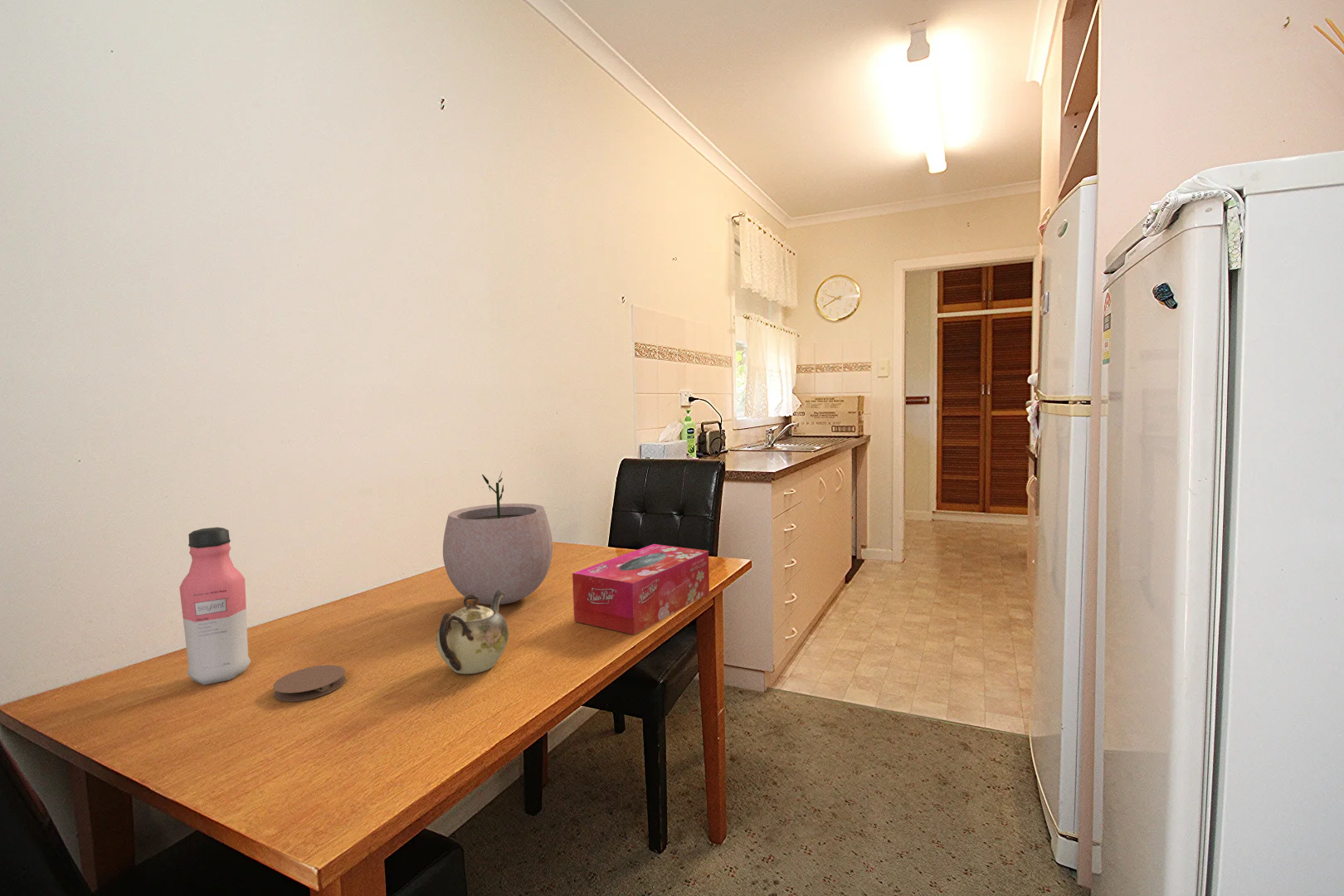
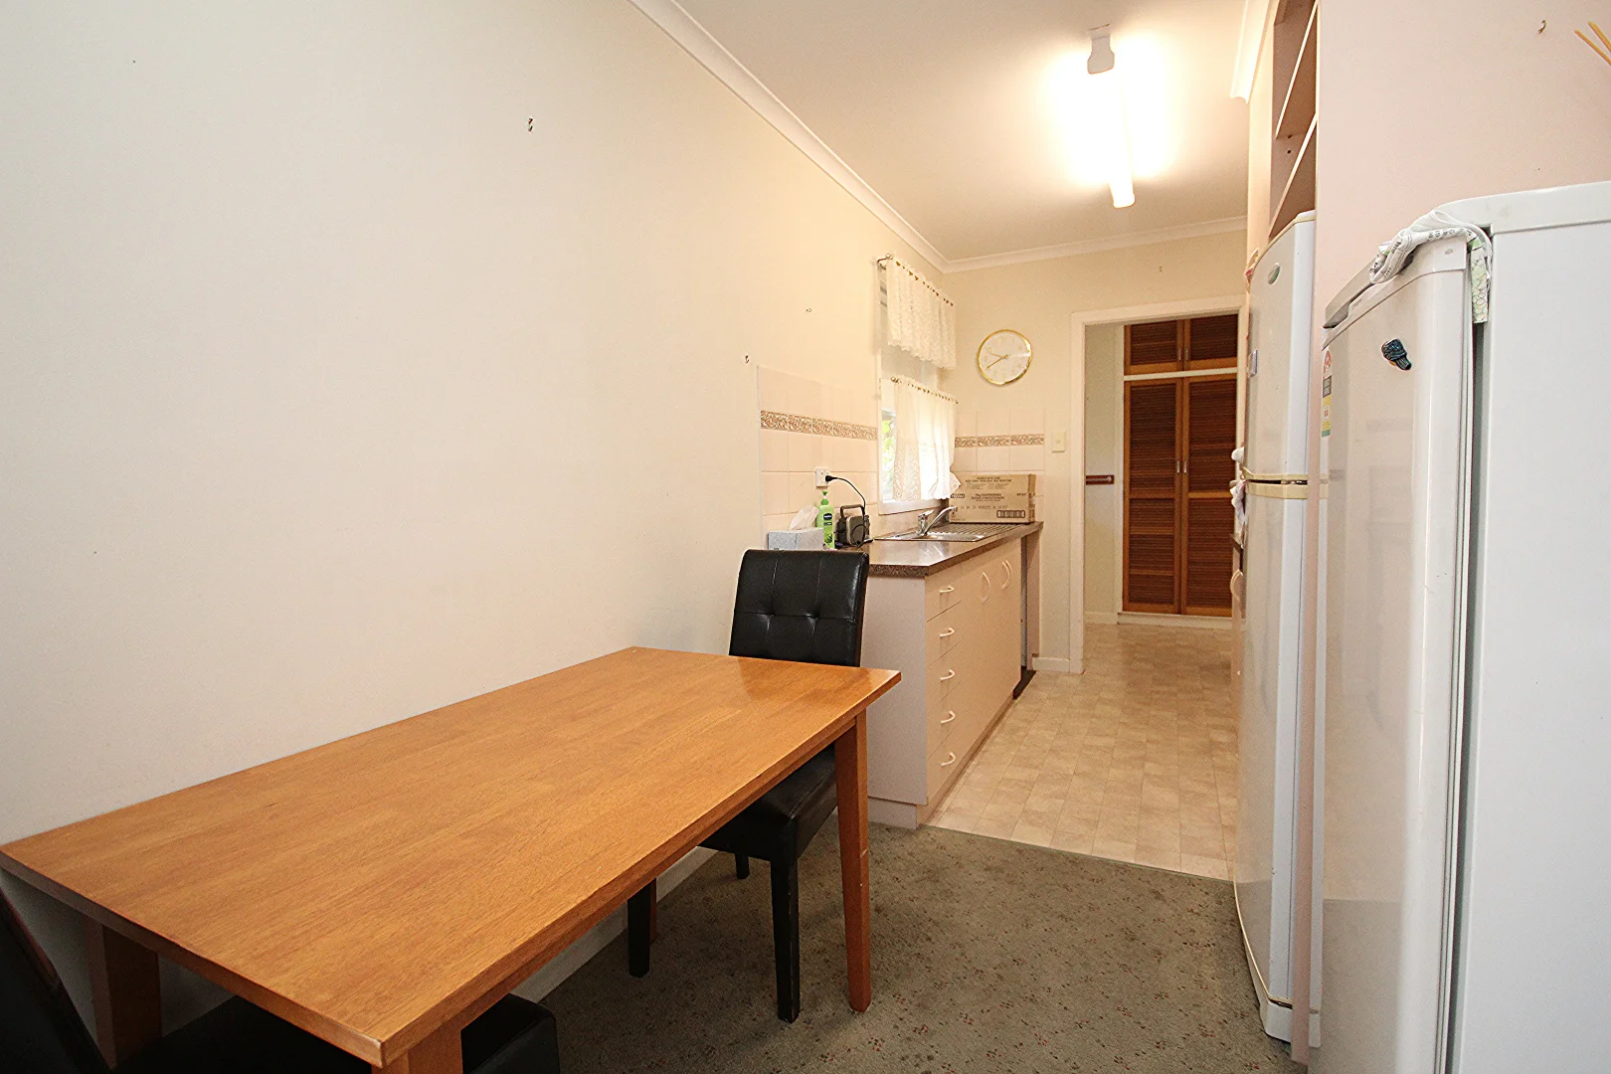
- coaster [272,665,347,703]
- plant pot [442,471,553,606]
- tissue box [572,543,710,635]
- teapot [435,590,509,674]
- water bottle [178,526,251,685]
